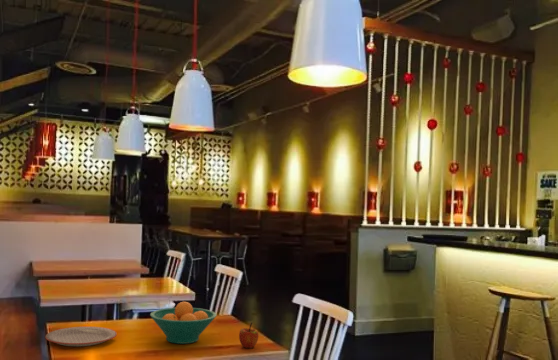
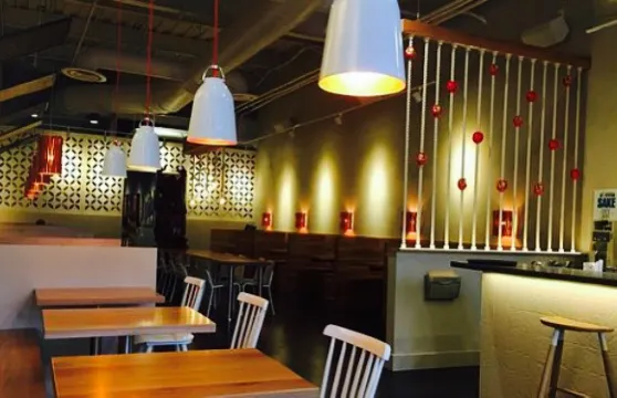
- apple [238,321,259,349]
- fruit bowl [149,301,217,345]
- plate [45,326,118,347]
